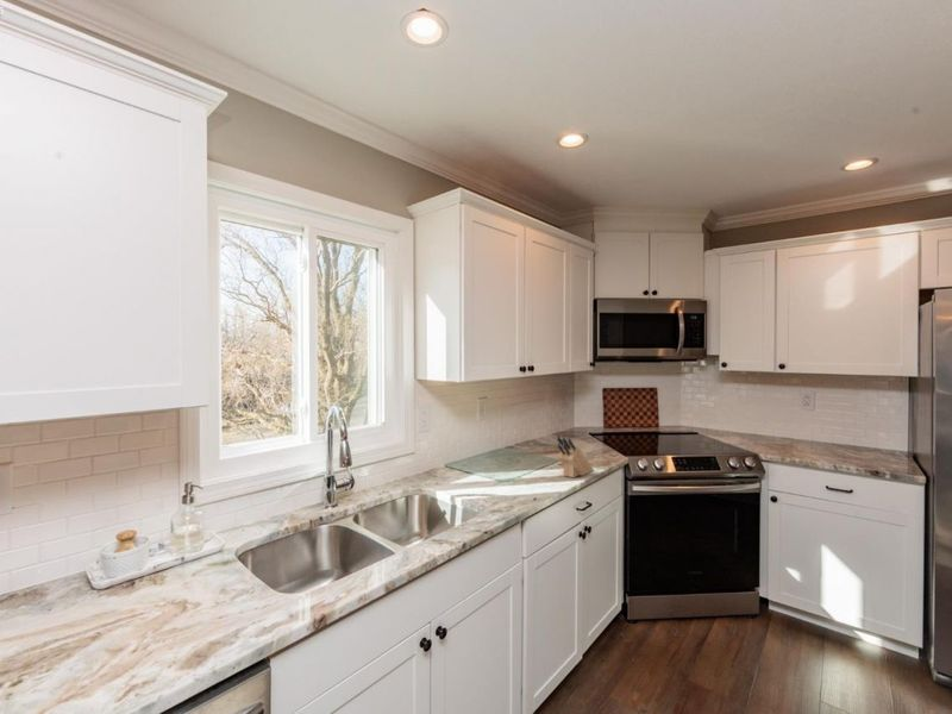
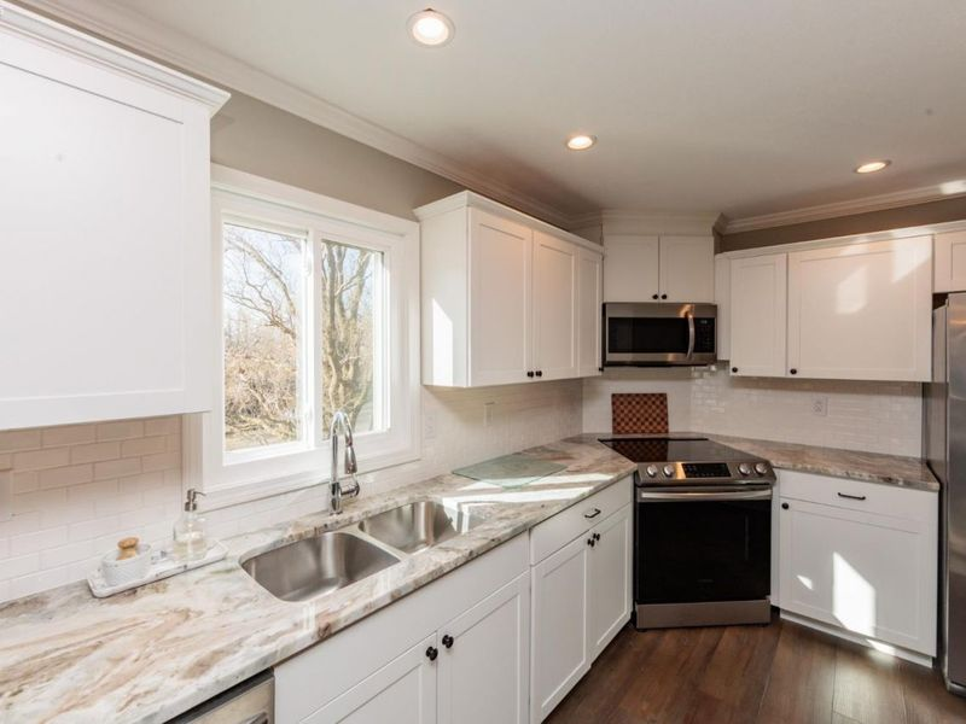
- knife block [556,434,595,478]
